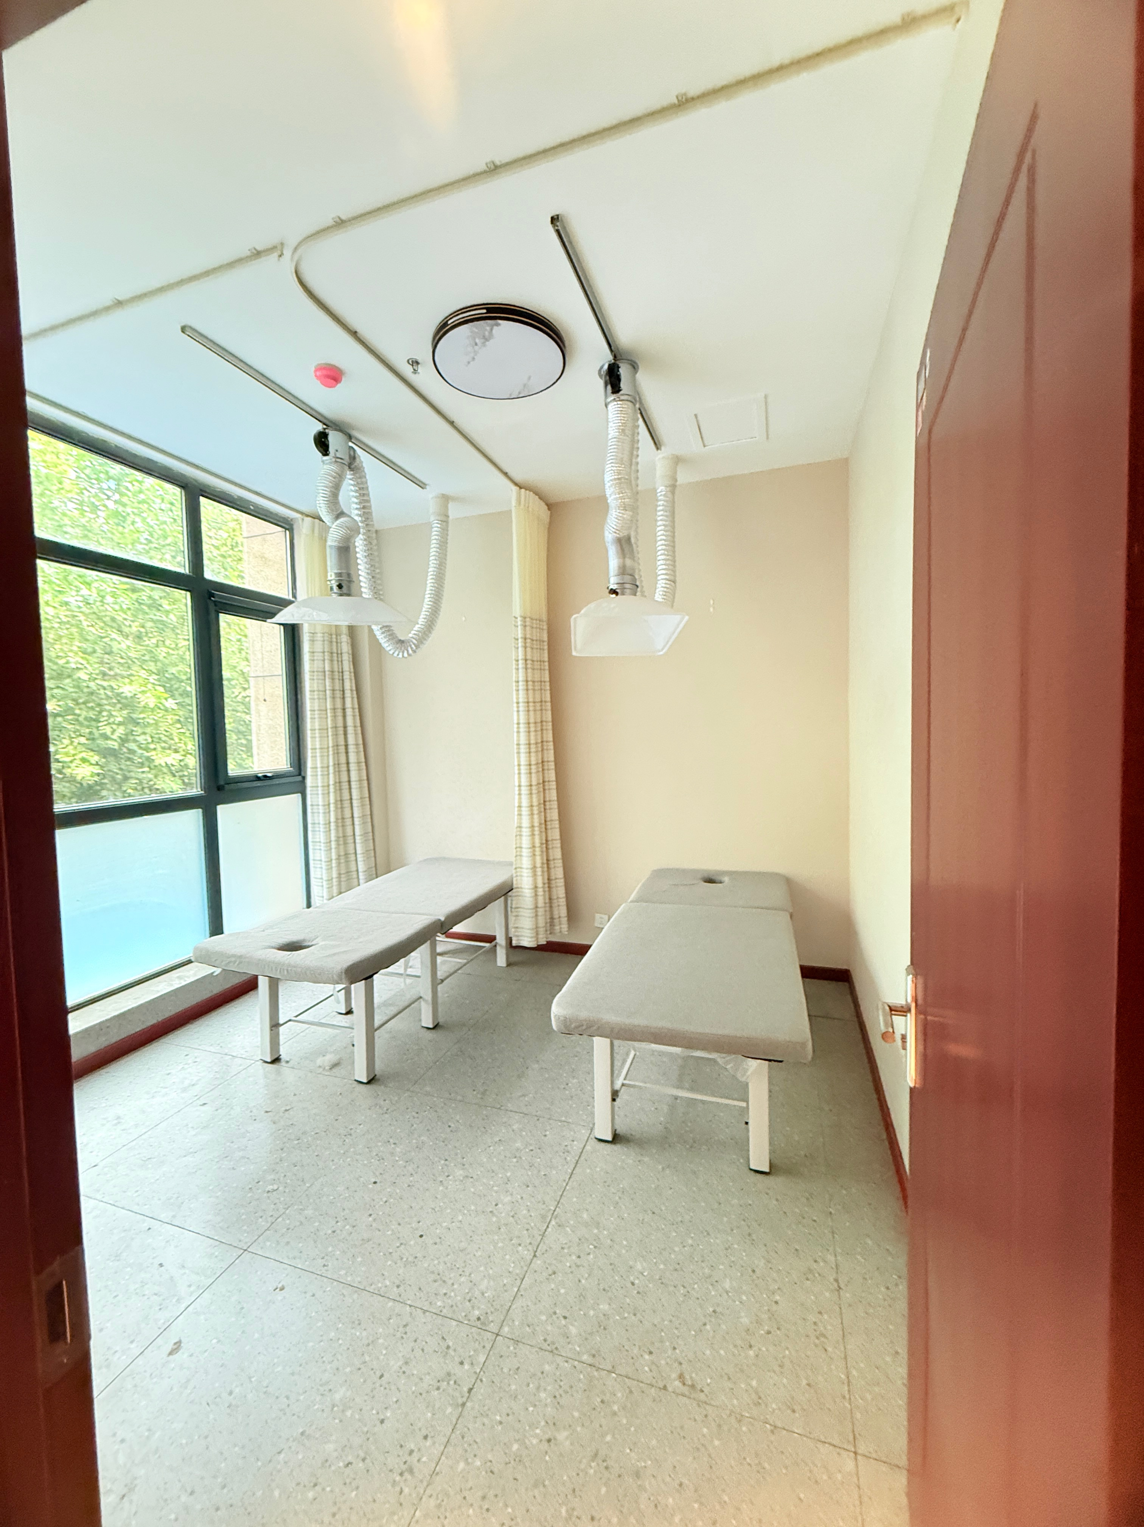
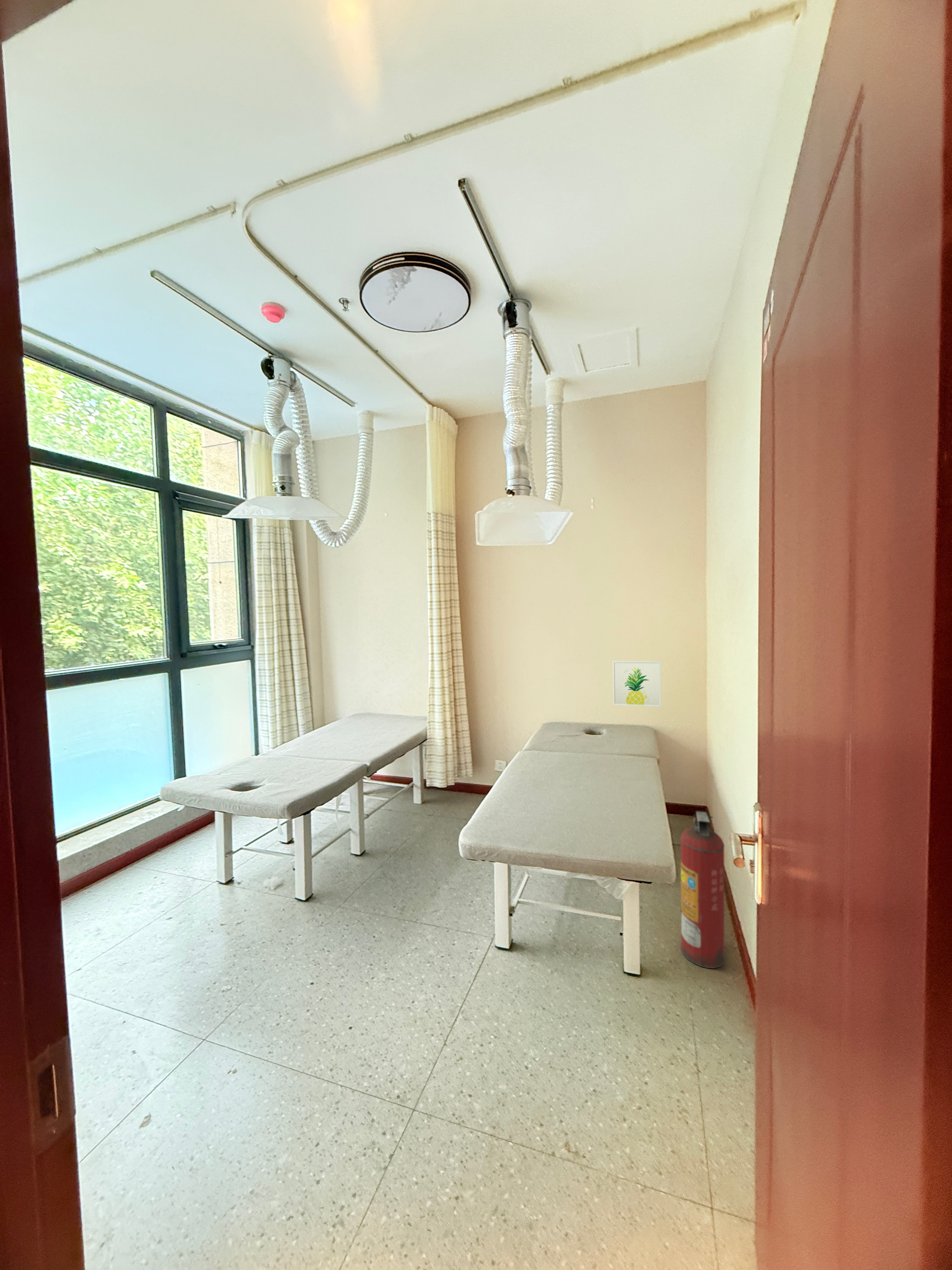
+ fire extinguisher [680,811,725,969]
+ wall art [612,661,661,707]
